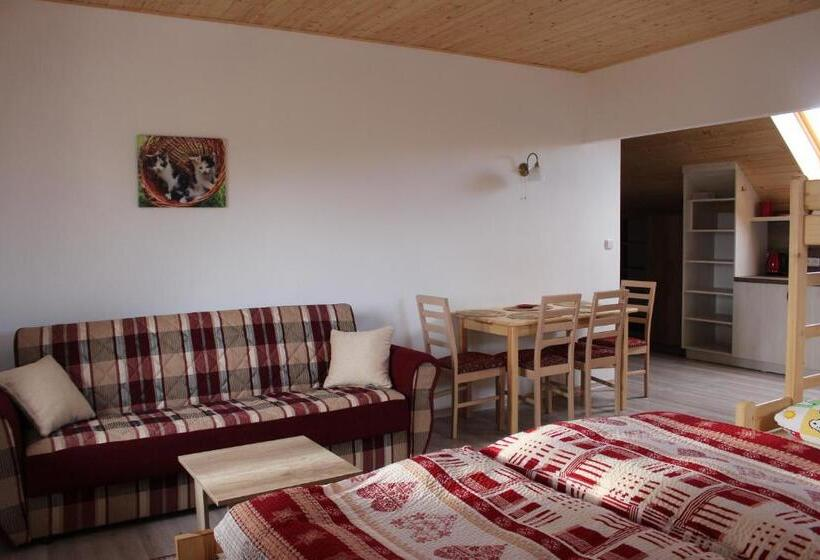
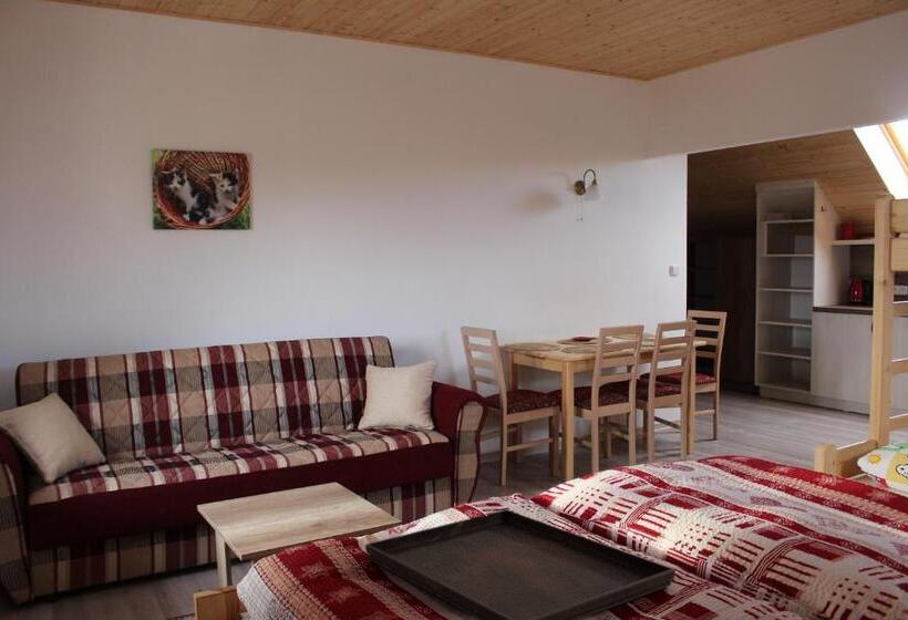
+ serving tray [364,508,677,620]
